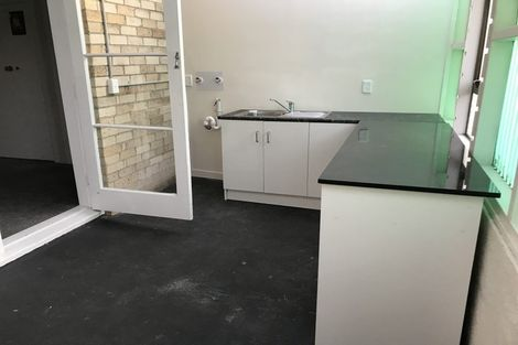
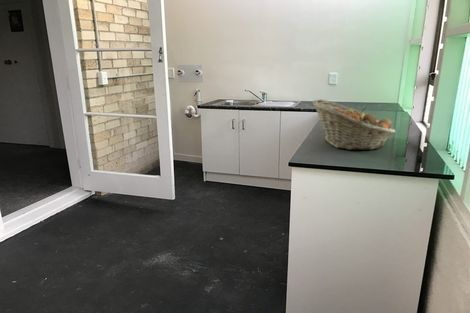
+ fruit basket [312,98,397,151]
